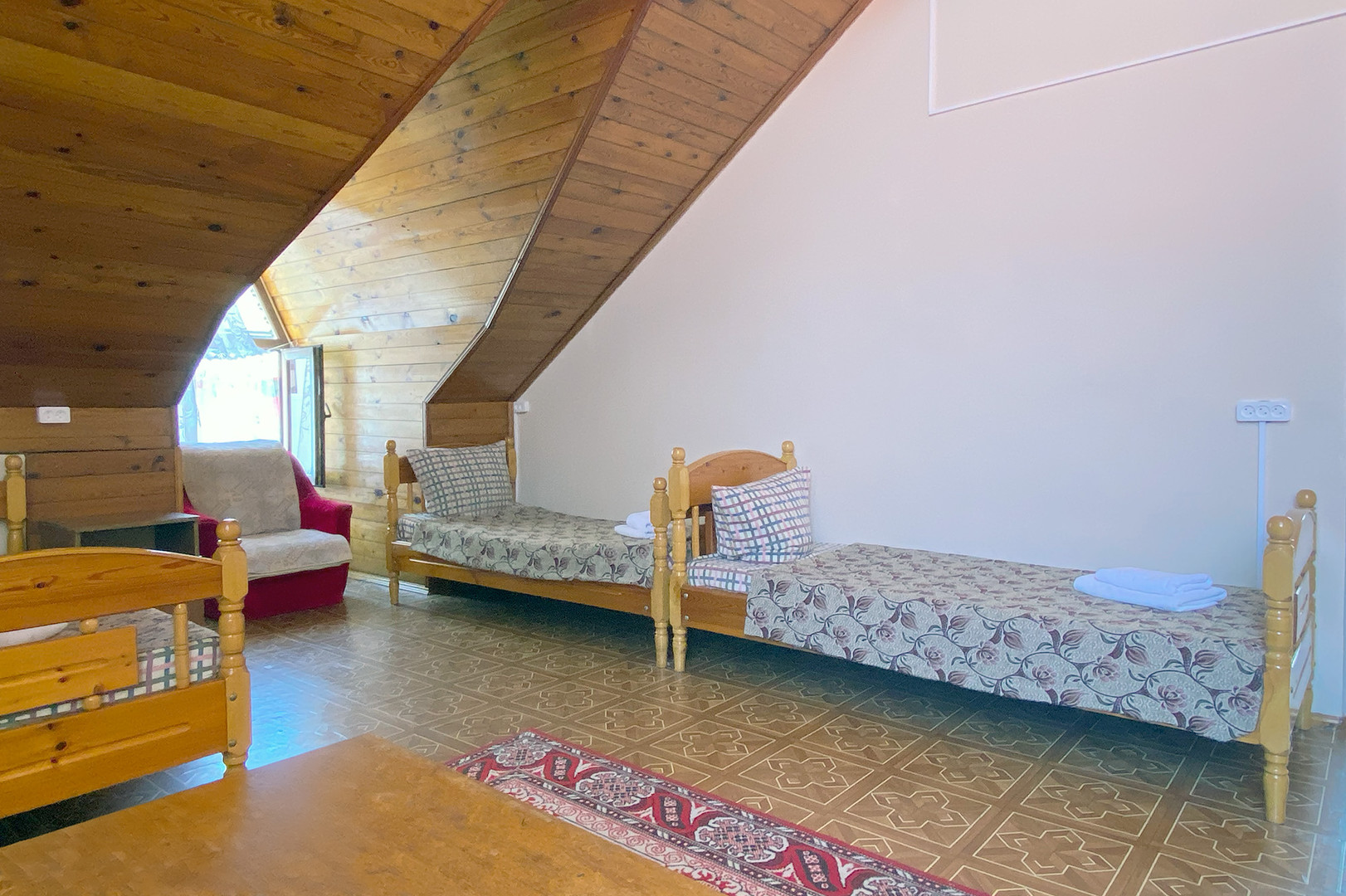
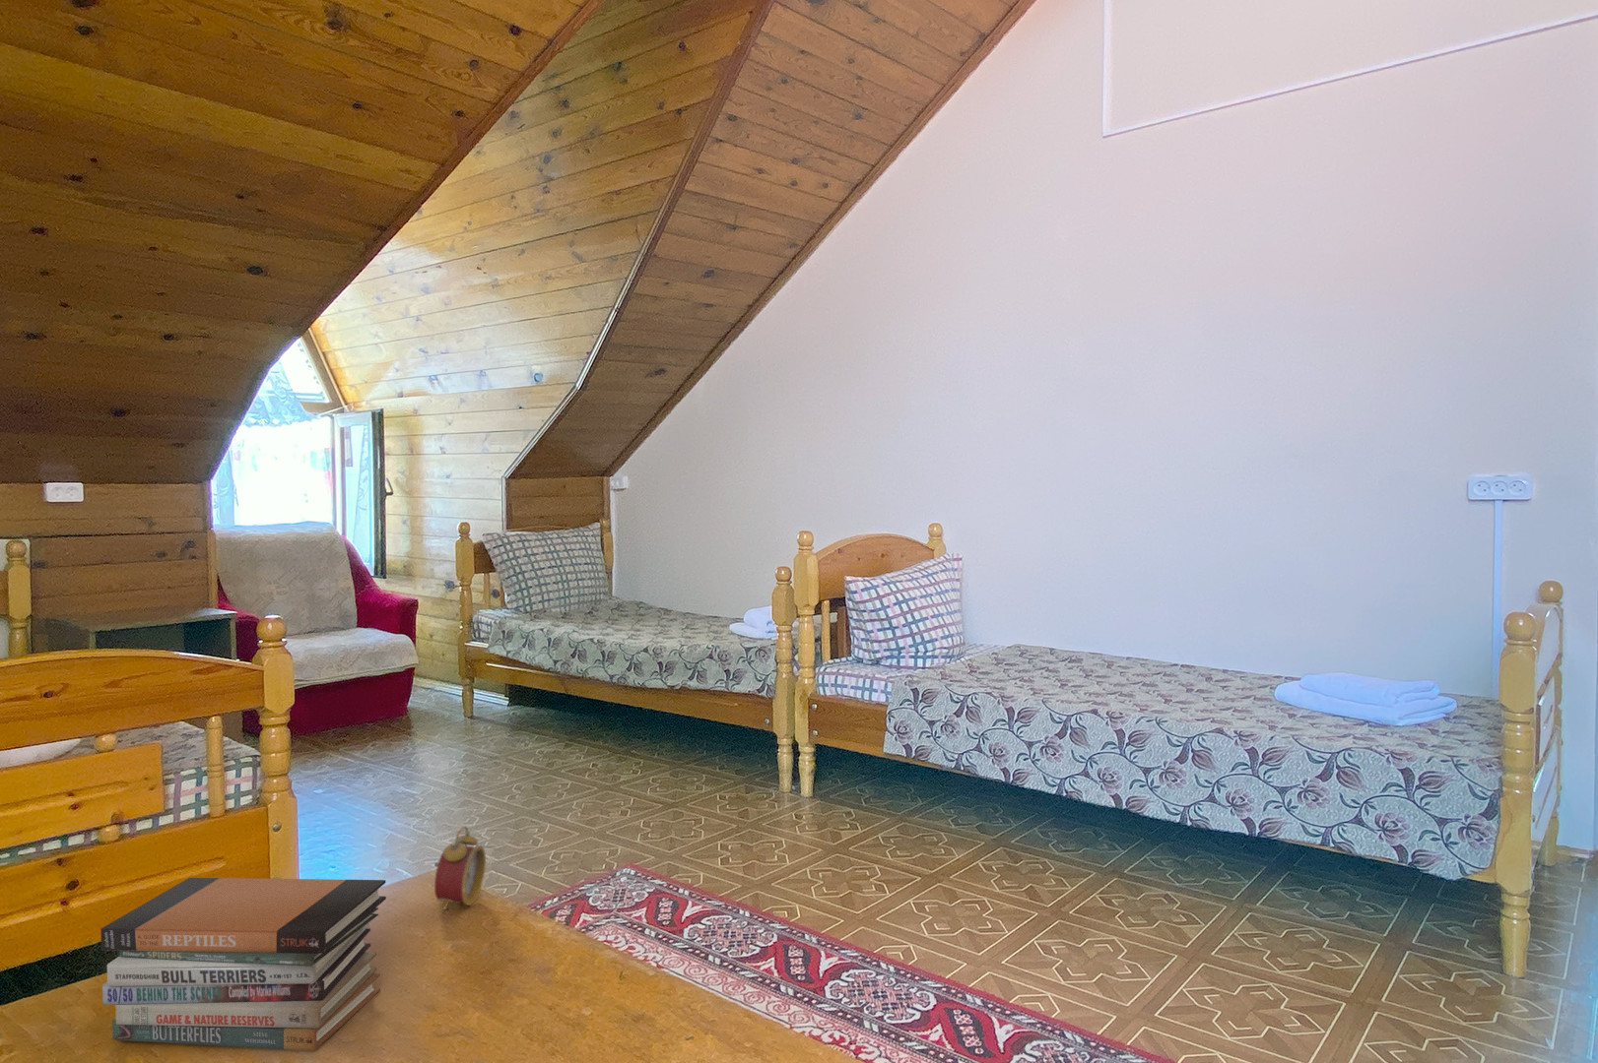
+ alarm clock [433,825,487,910]
+ book stack [100,877,387,1052]
